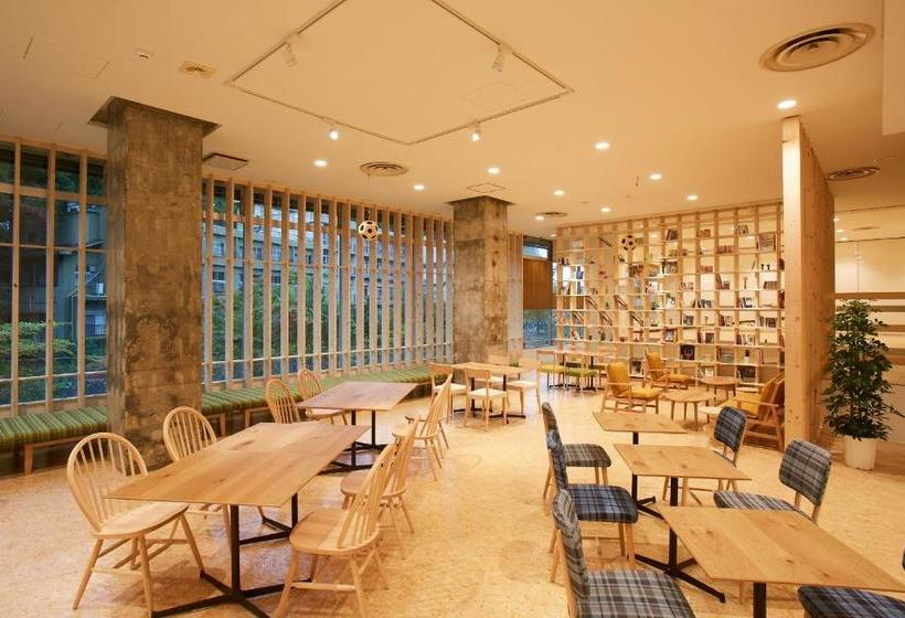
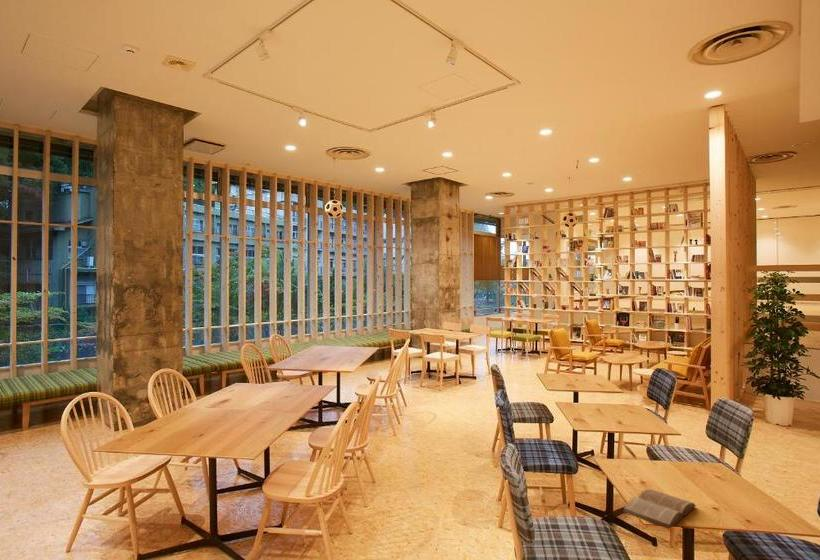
+ book [622,488,697,530]
